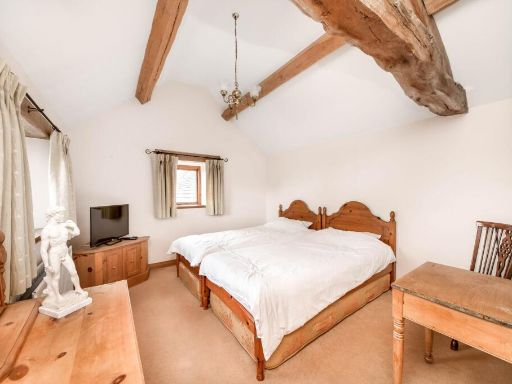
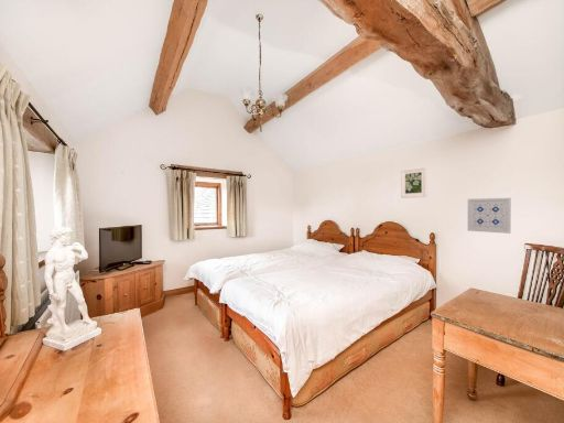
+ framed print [400,166,429,199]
+ wall art [467,197,512,235]
